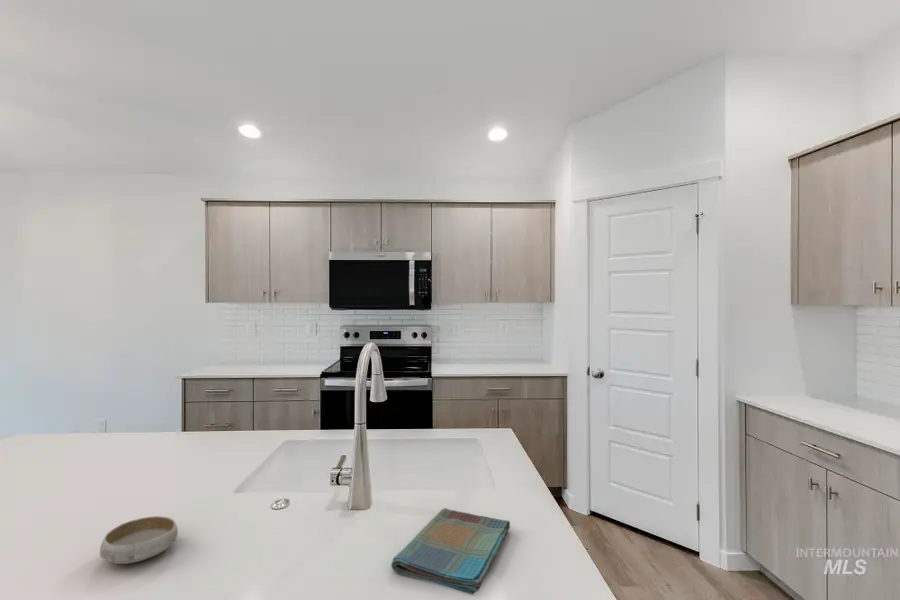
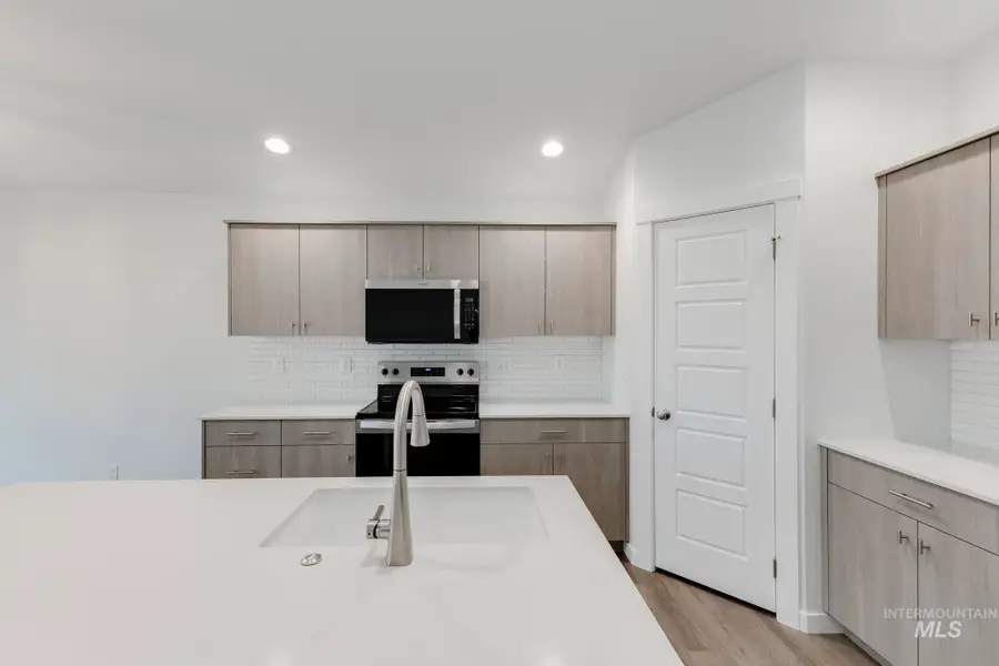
- dish towel [390,507,511,596]
- bowl [99,515,179,565]
